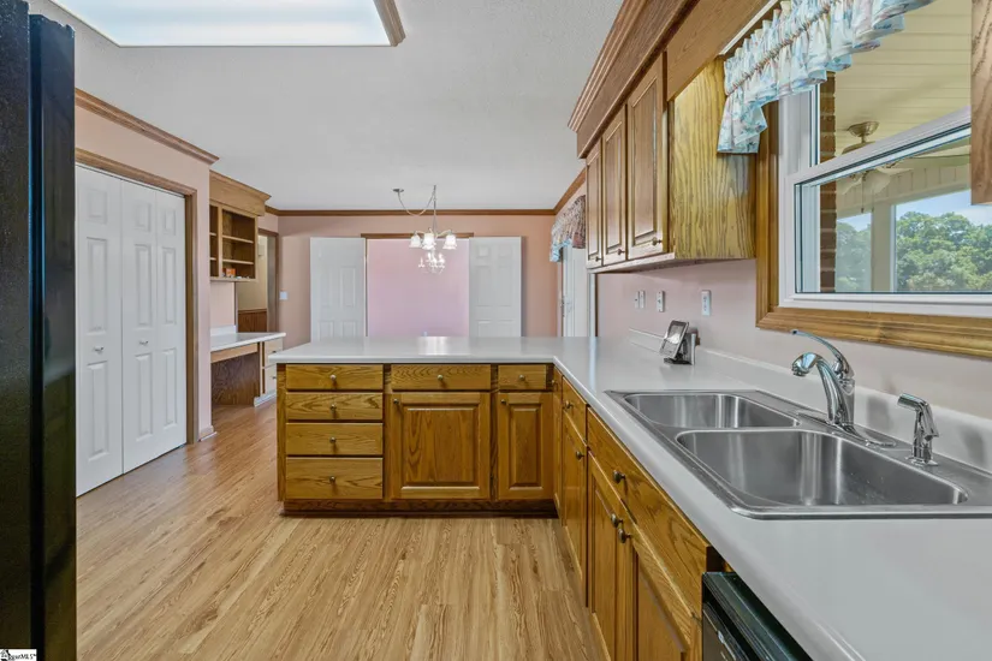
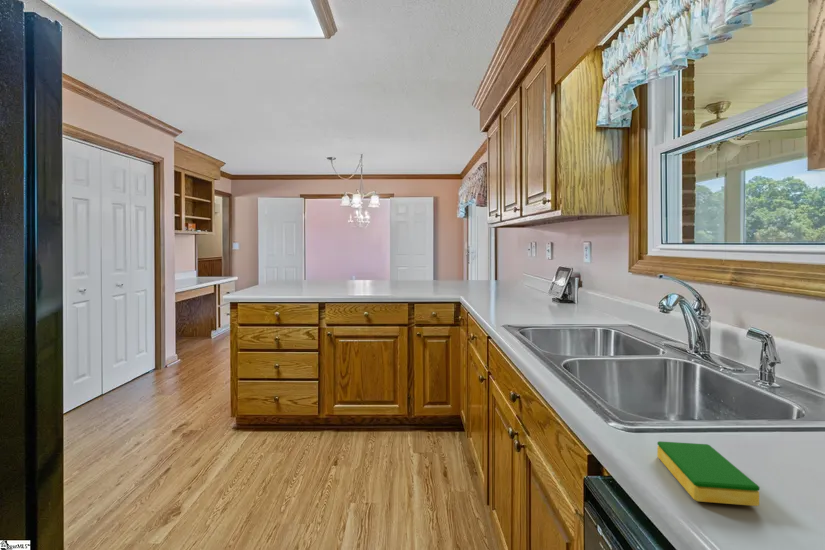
+ dish sponge [656,440,760,507]
